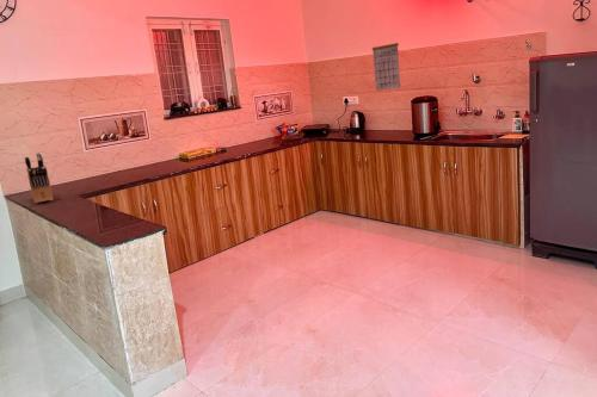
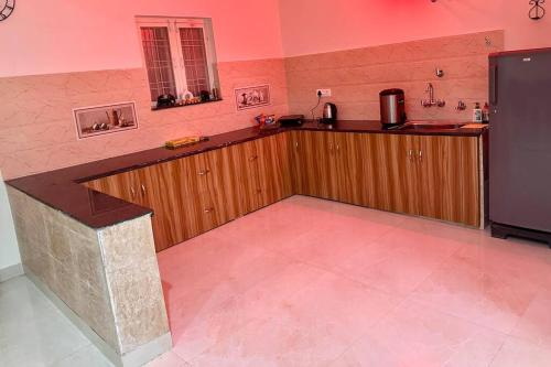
- knife block [24,151,55,204]
- calendar [371,35,401,92]
